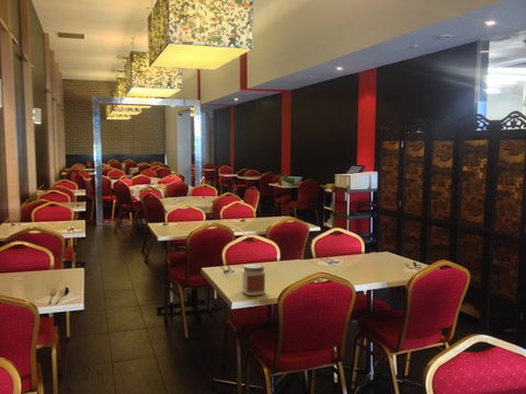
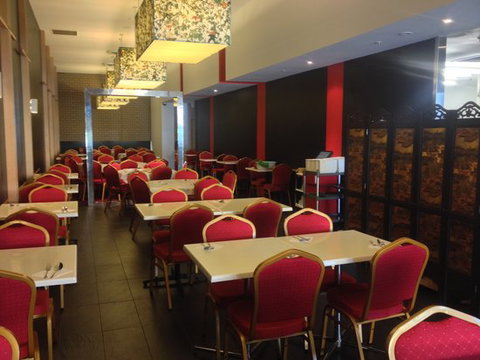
- jar [241,263,266,297]
